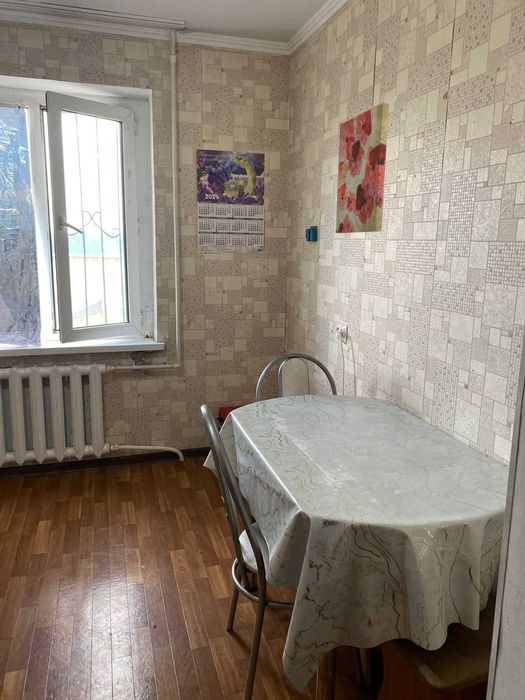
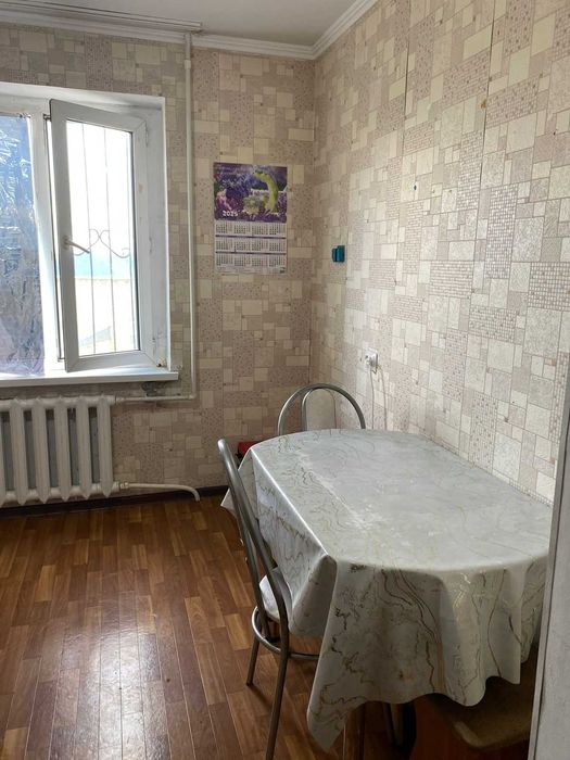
- wall art [335,102,390,234]
